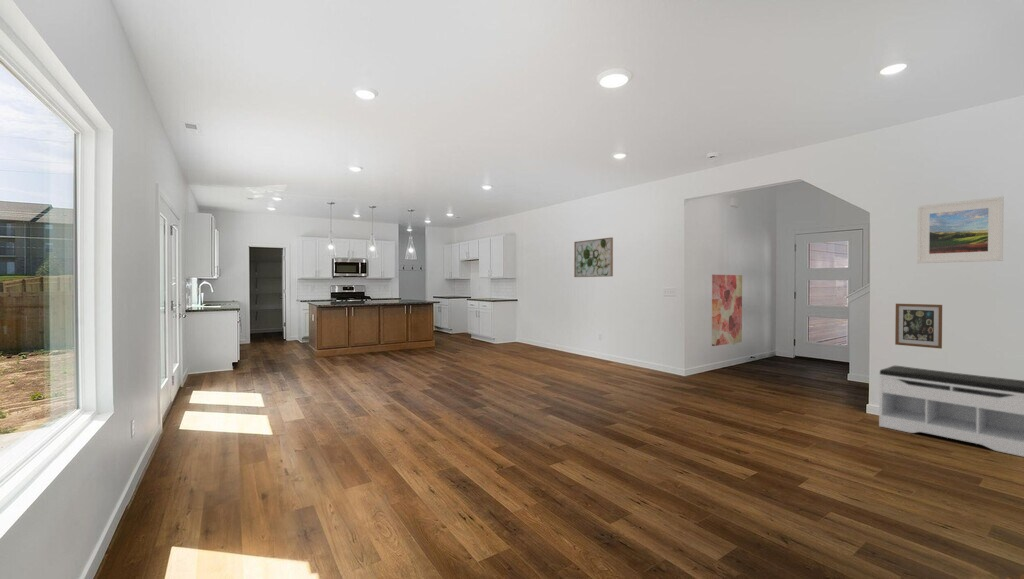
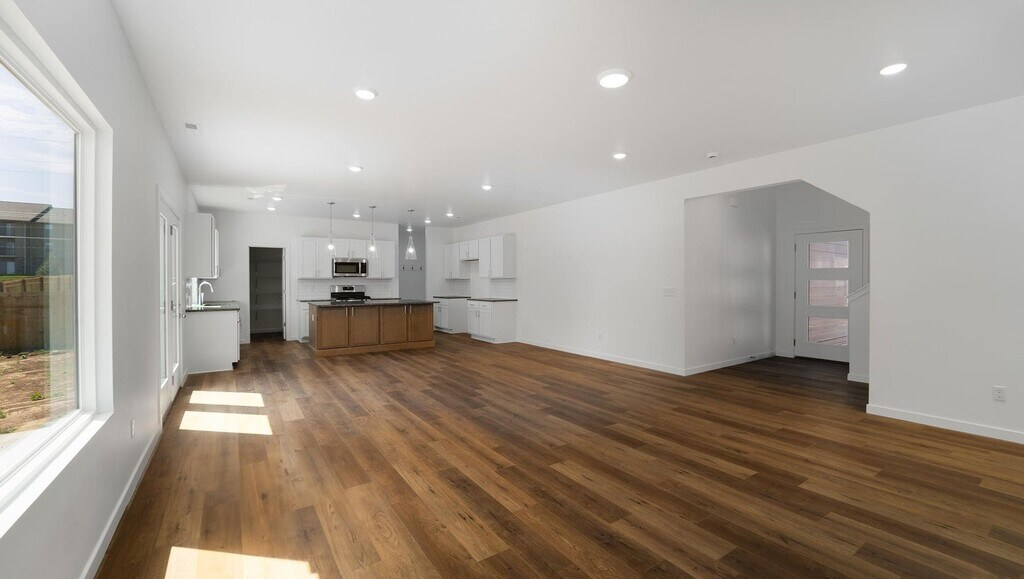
- wall art [711,274,743,347]
- wall art [573,236,614,278]
- wall art [894,303,943,350]
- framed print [916,195,1005,264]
- bench [878,365,1024,458]
